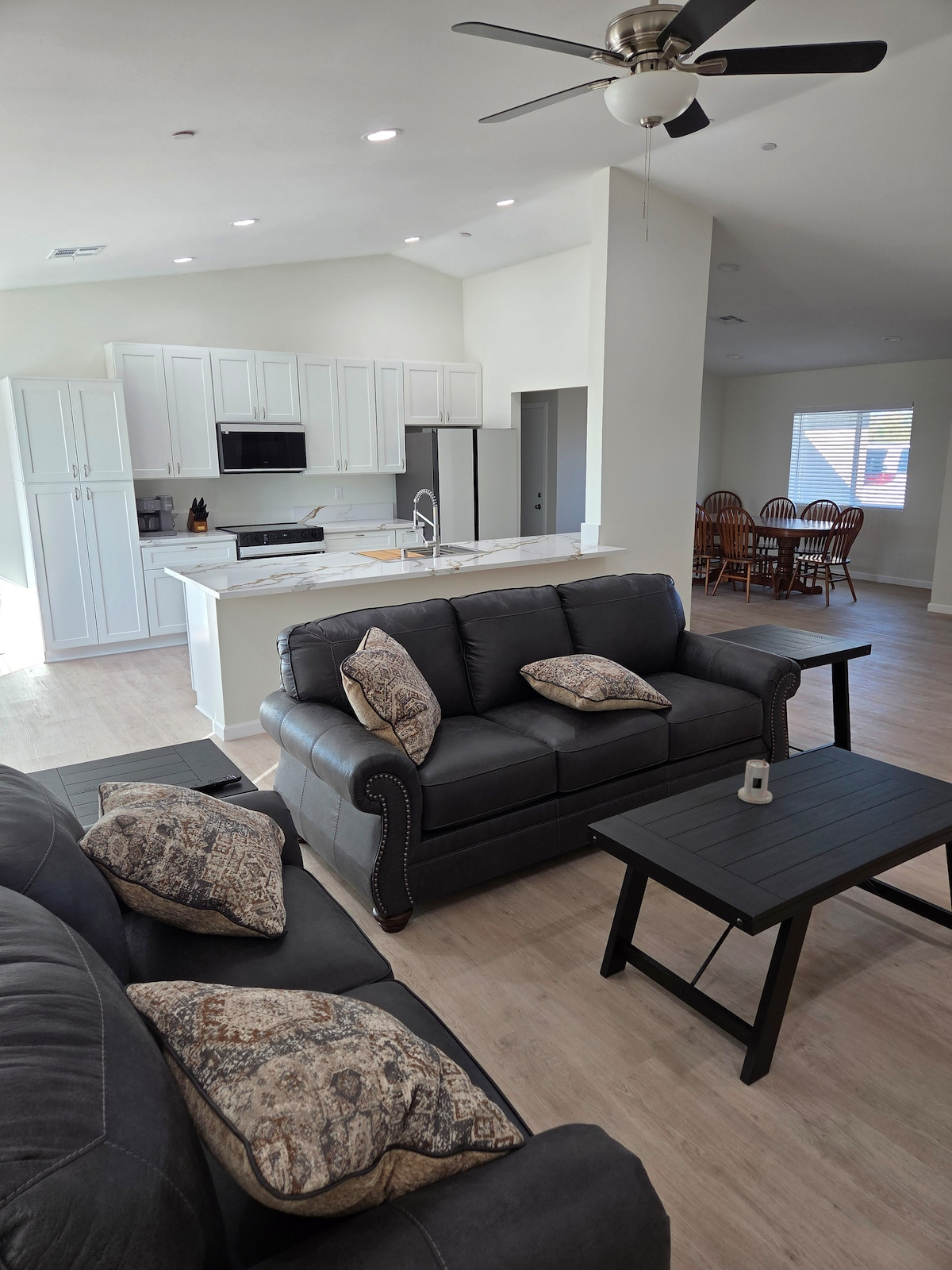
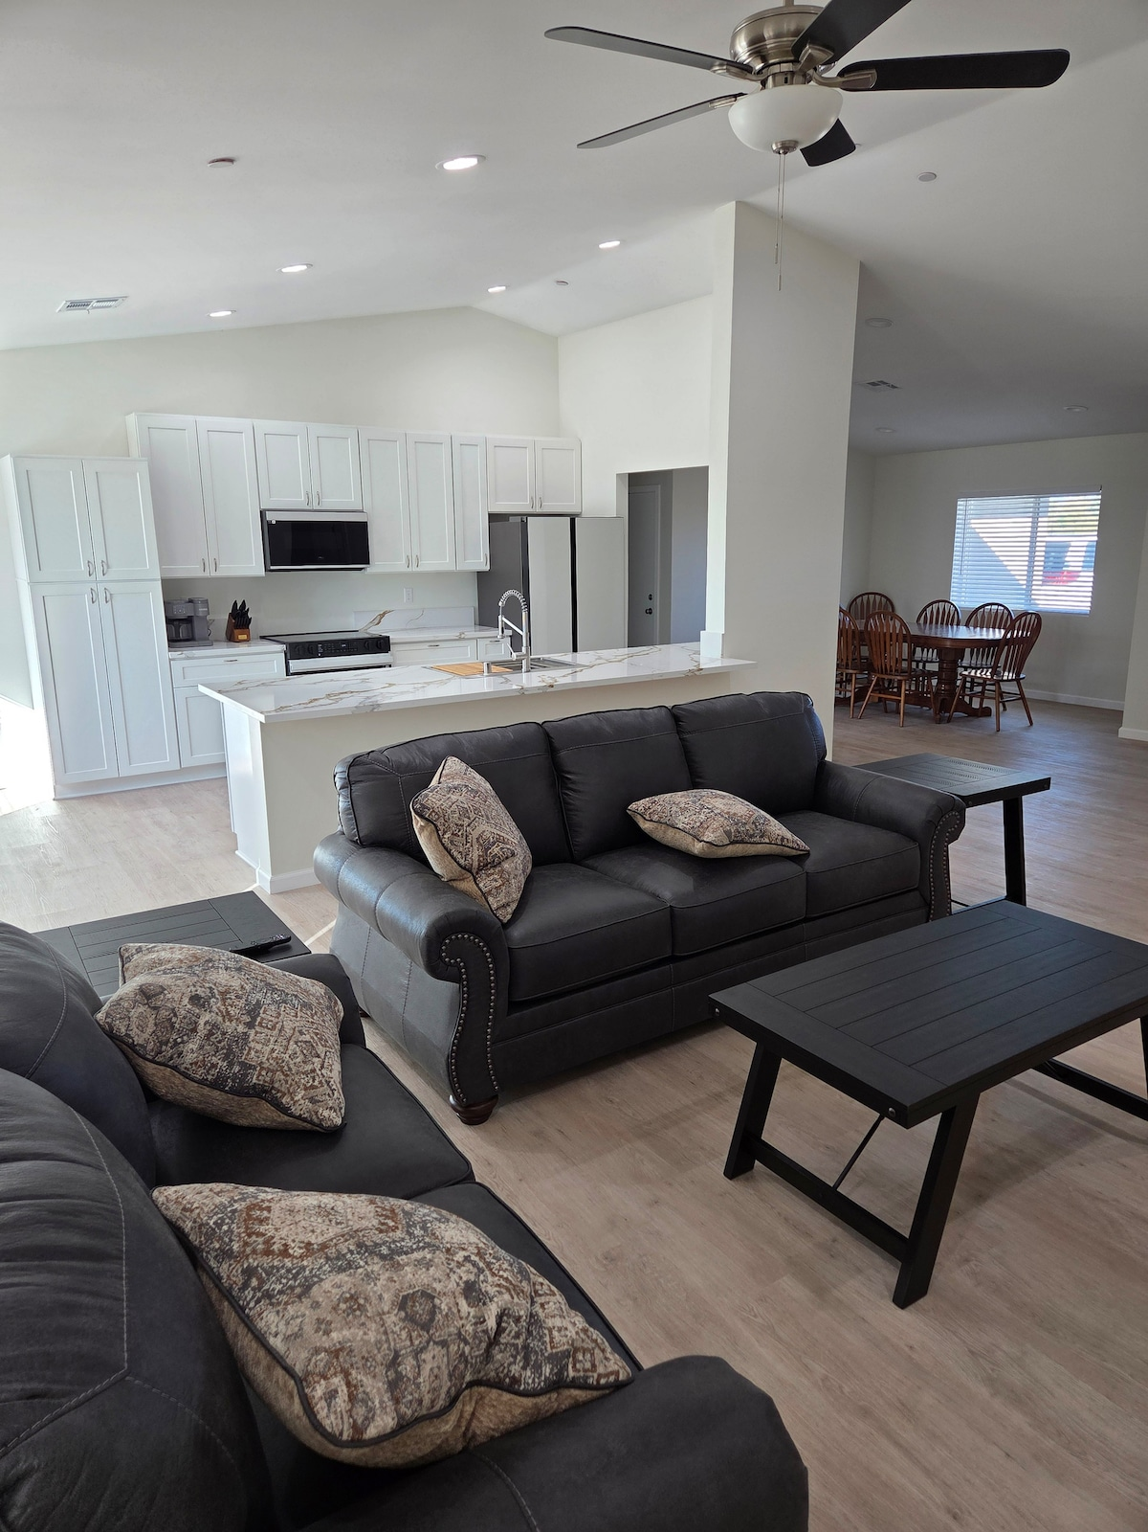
- candle [737,758,773,805]
